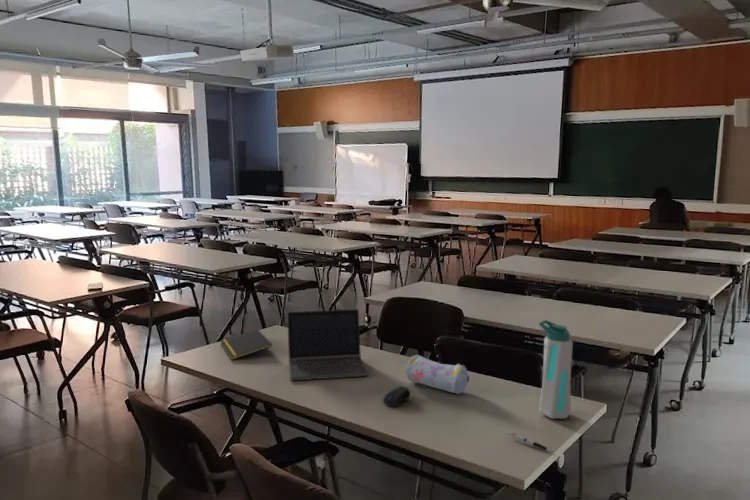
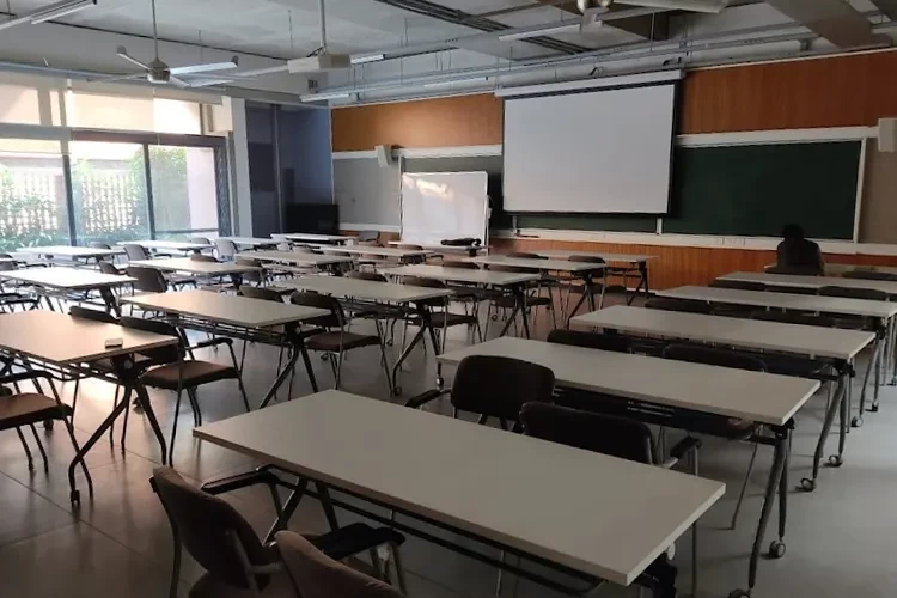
- pen [506,431,554,453]
- pencil case [405,354,470,395]
- computer mouse [382,385,412,408]
- water bottle [538,319,574,420]
- laptop computer [287,308,369,382]
- notepad [219,328,273,361]
